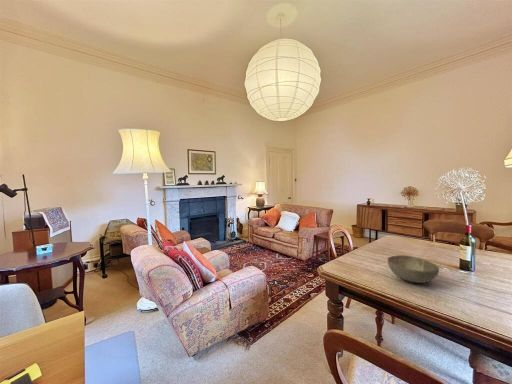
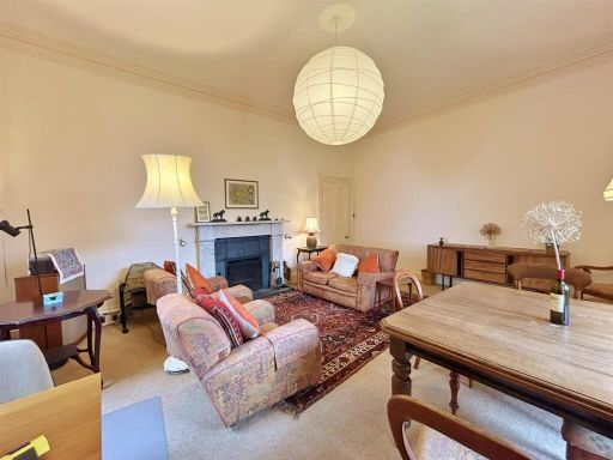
- bowl [386,254,440,284]
